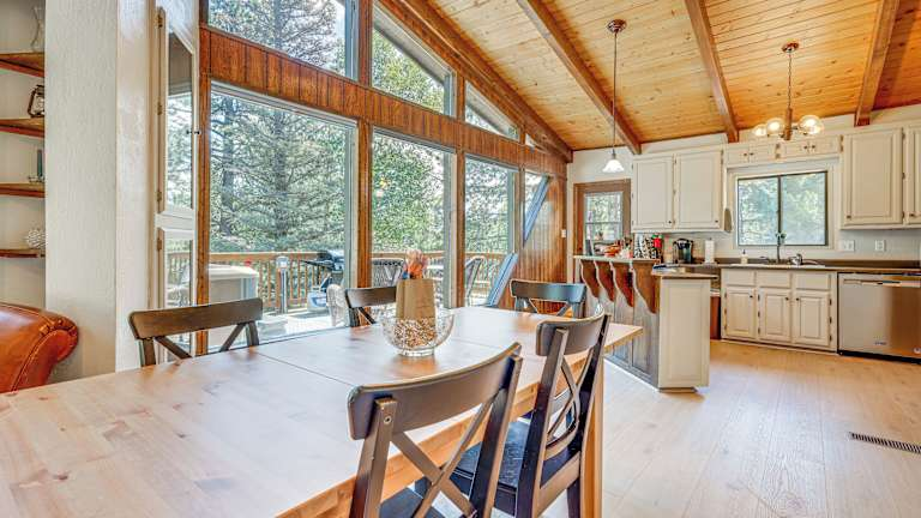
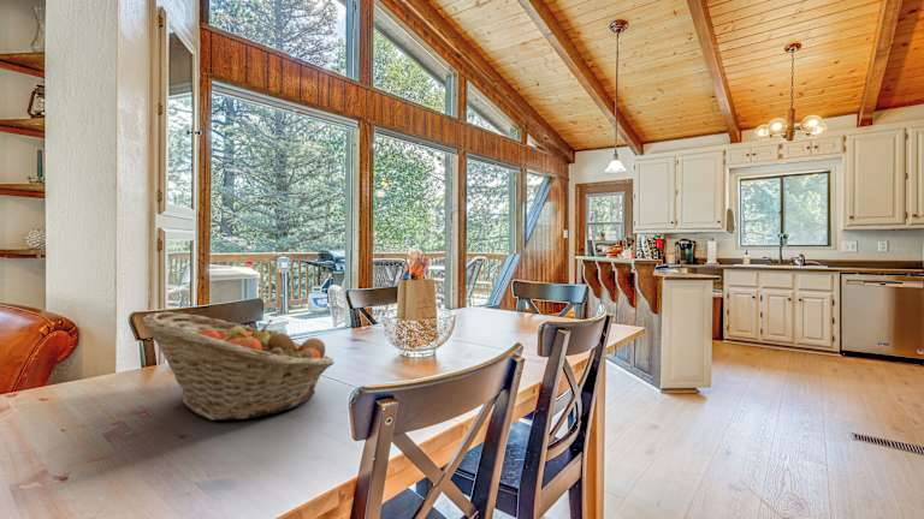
+ fruit basket [140,310,336,422]
